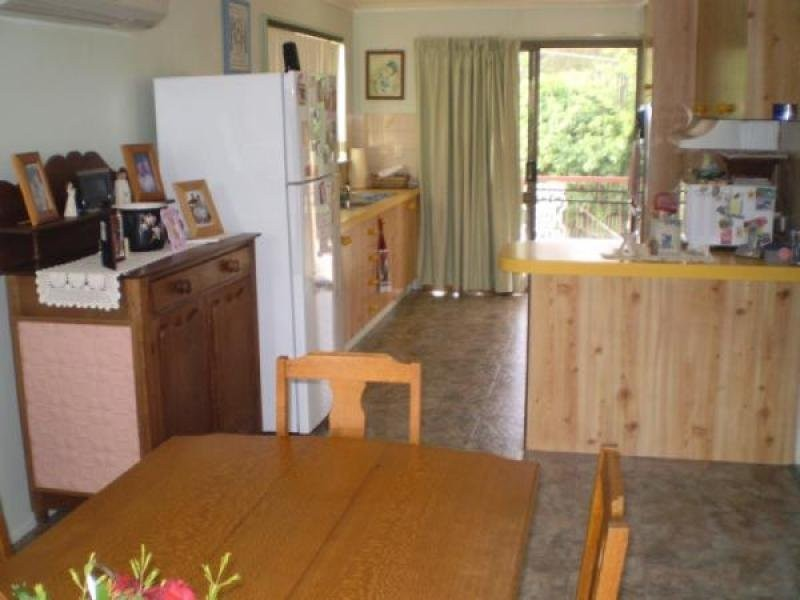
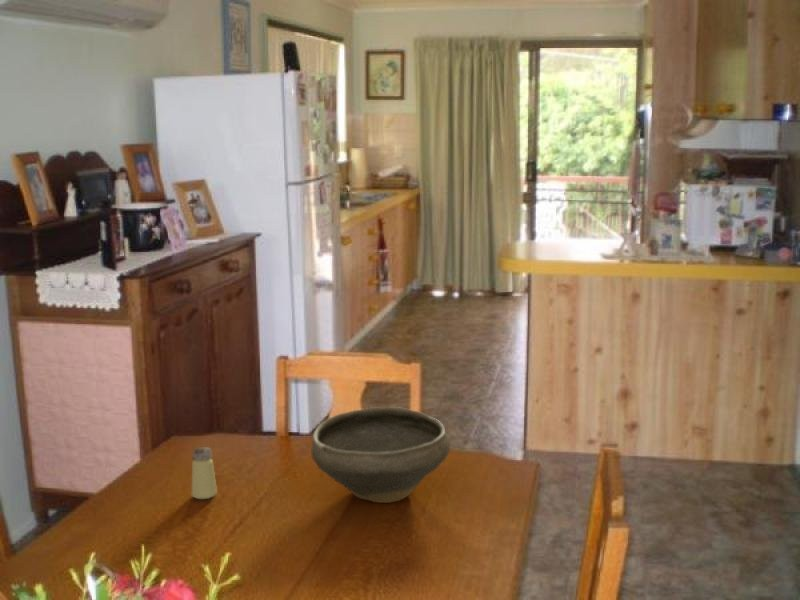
+ bowl [310,406,451,504]
+ saltshaker [191,446,218,500]
